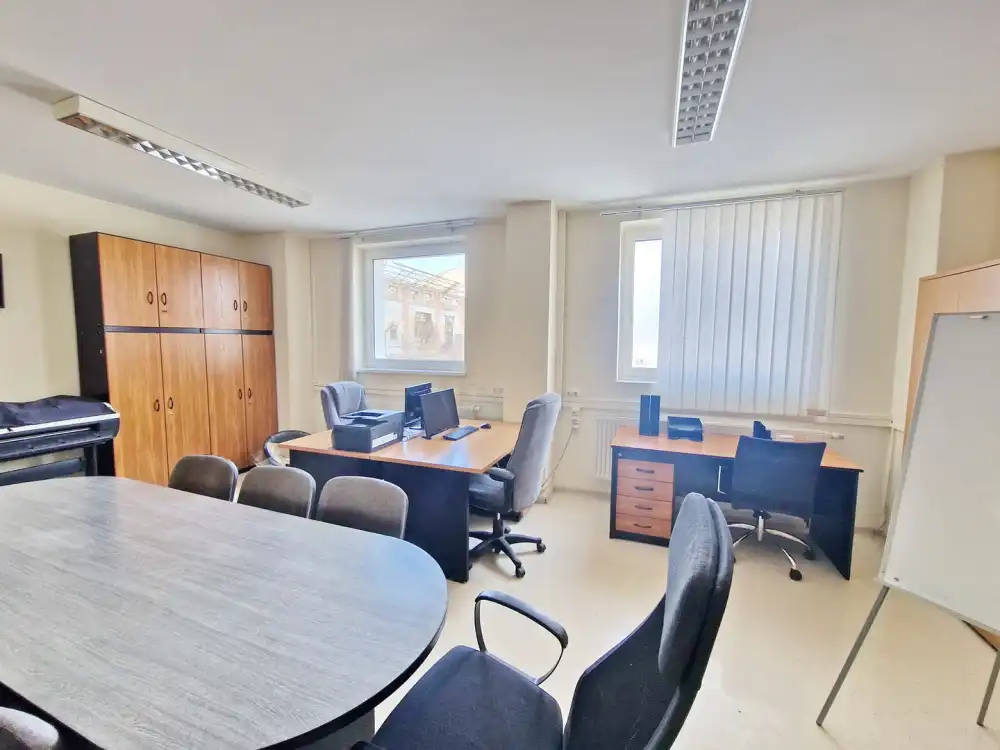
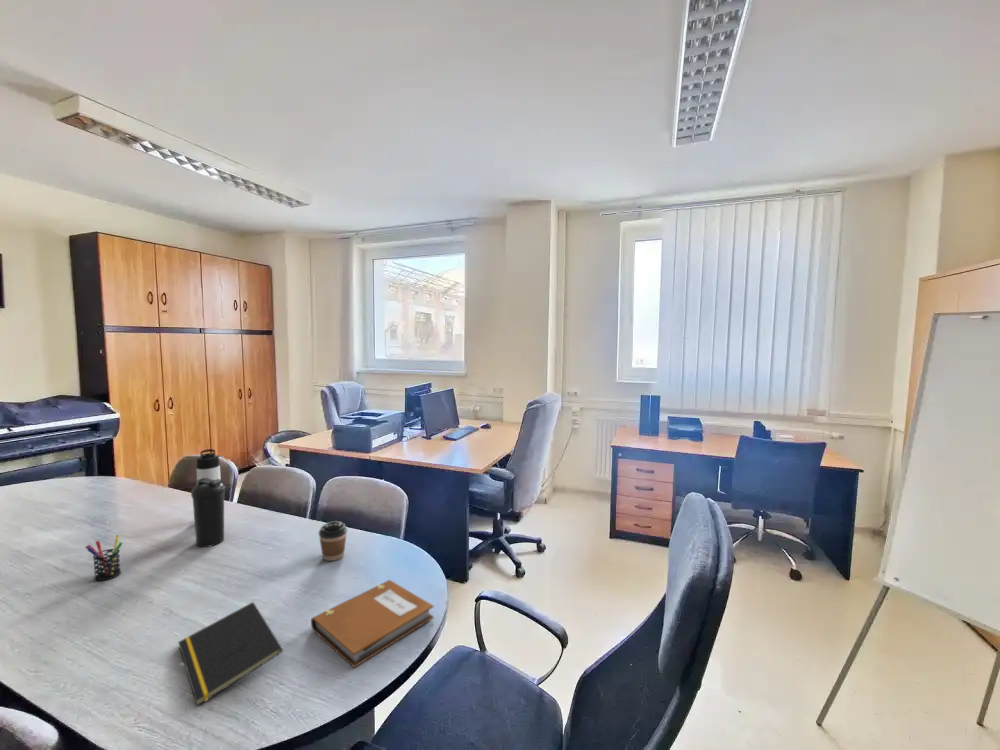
+ notepad [177,601,284,707]
+ water bottle [190,478,226,548]
+ coffee cup [318,520,348,562]
+ notebook [310,579,434,669]
+ thermos bottle [196,448,222,485]
+ pen holder [84,534,124,582]
